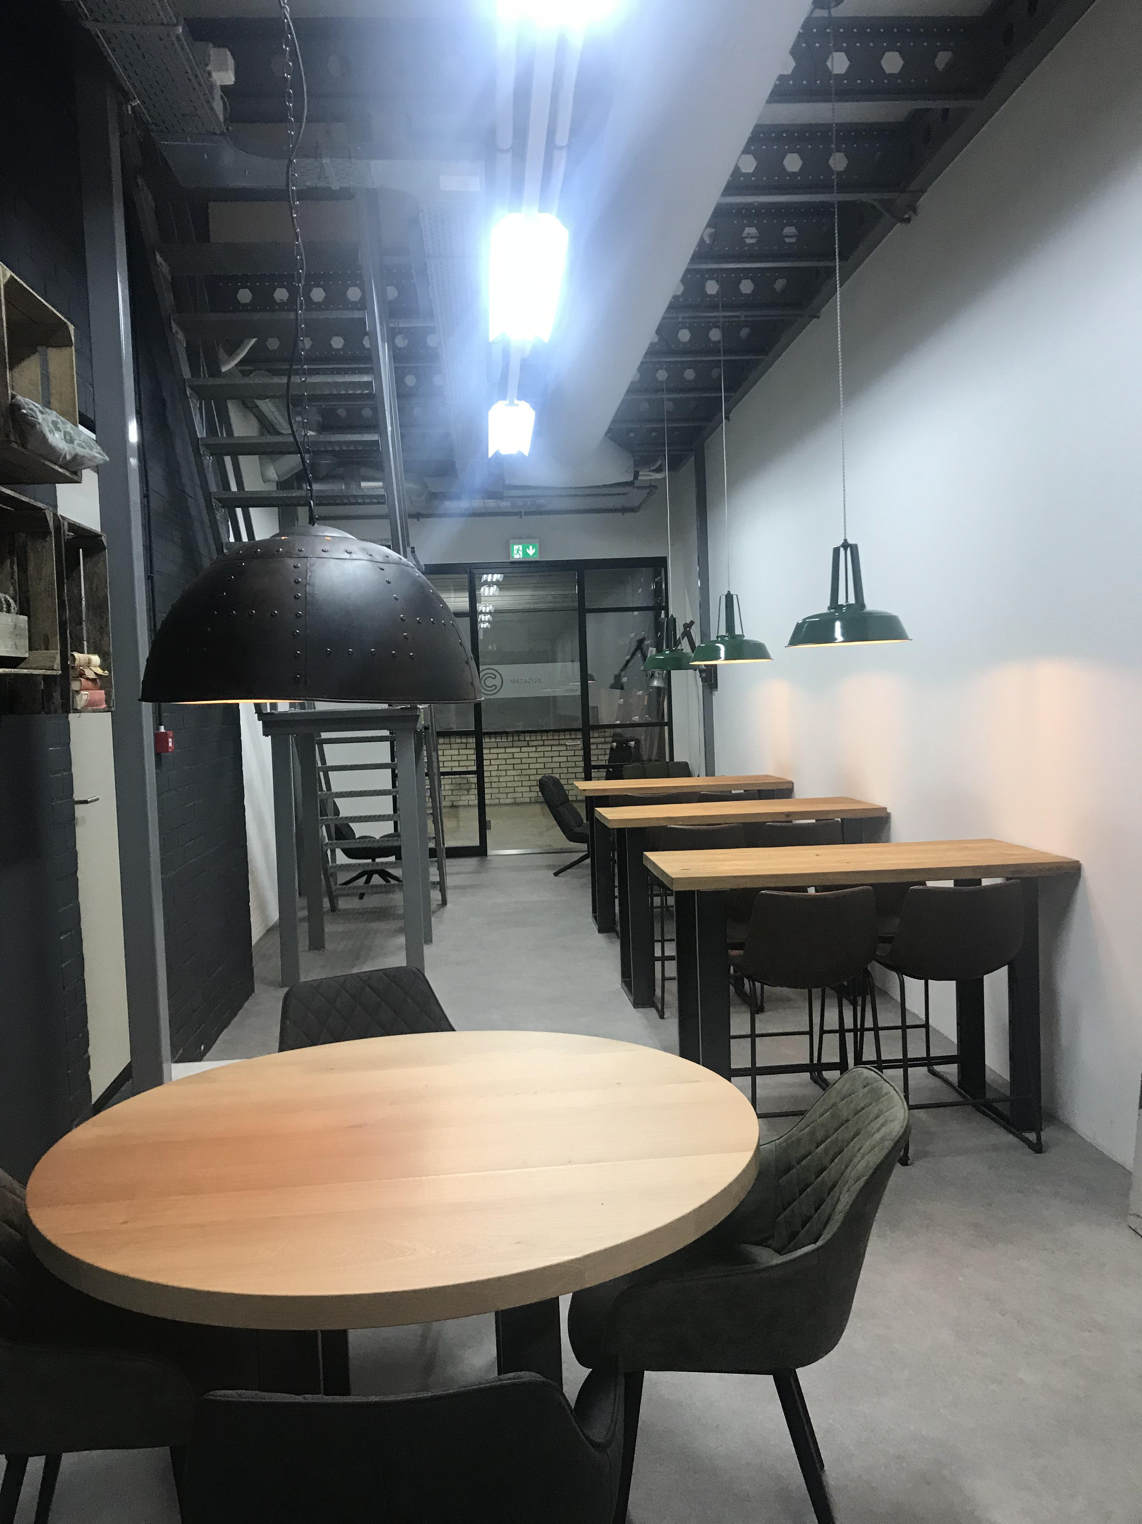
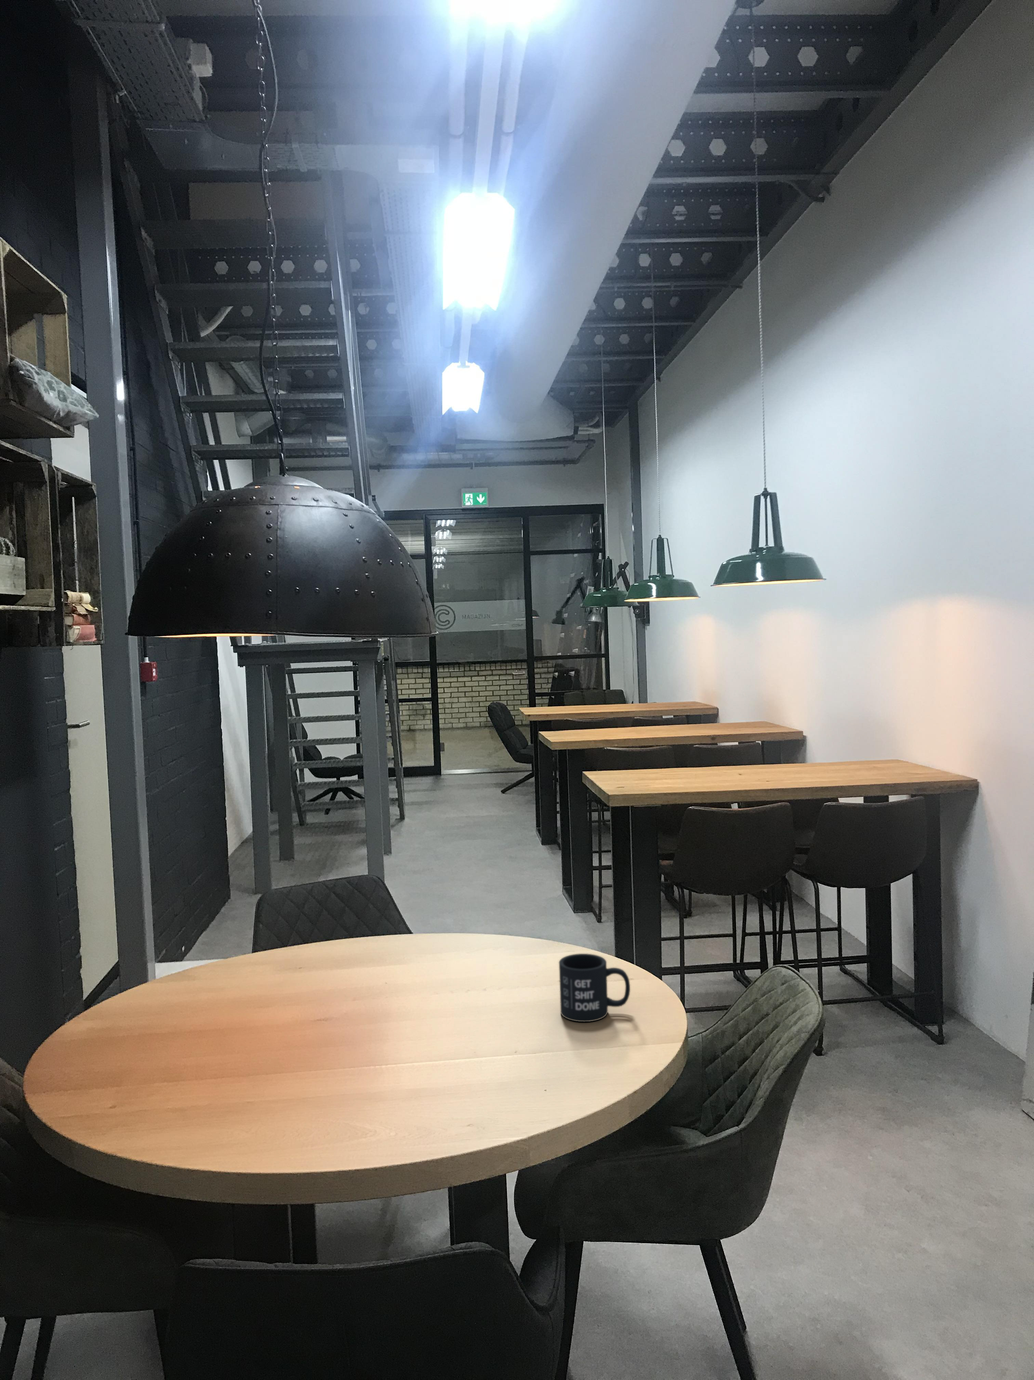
+ mug [558,953,631,1023]
